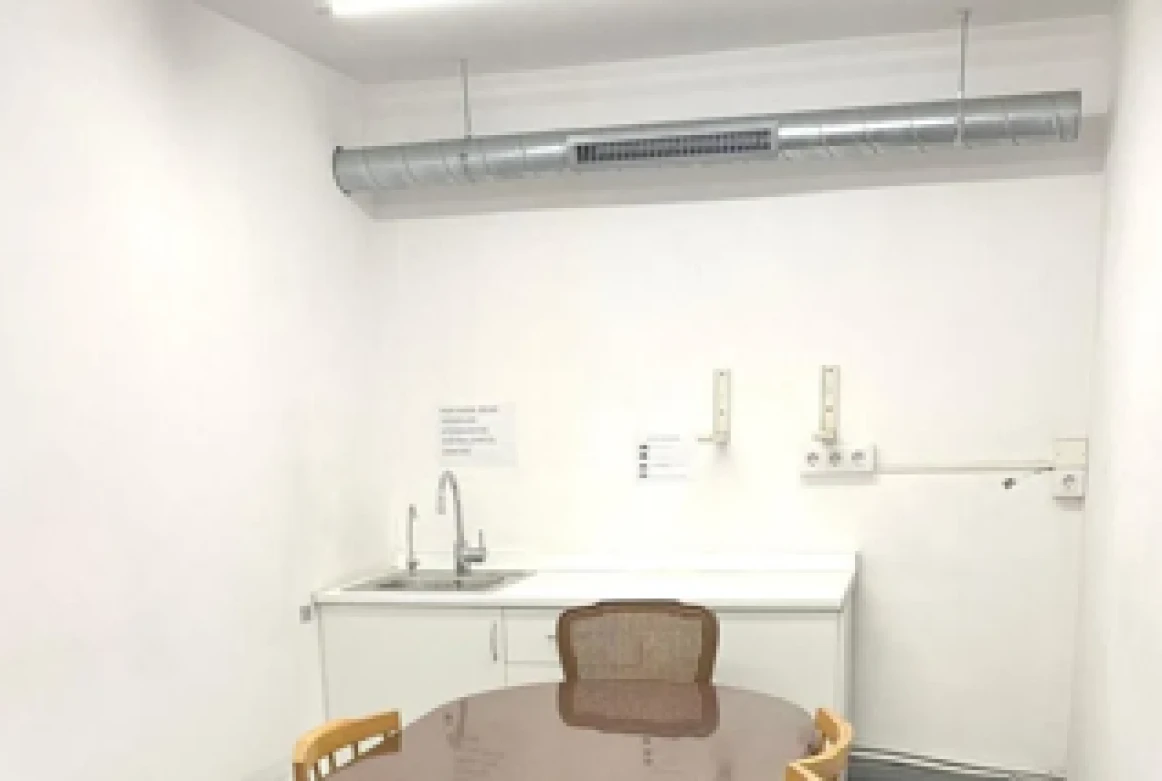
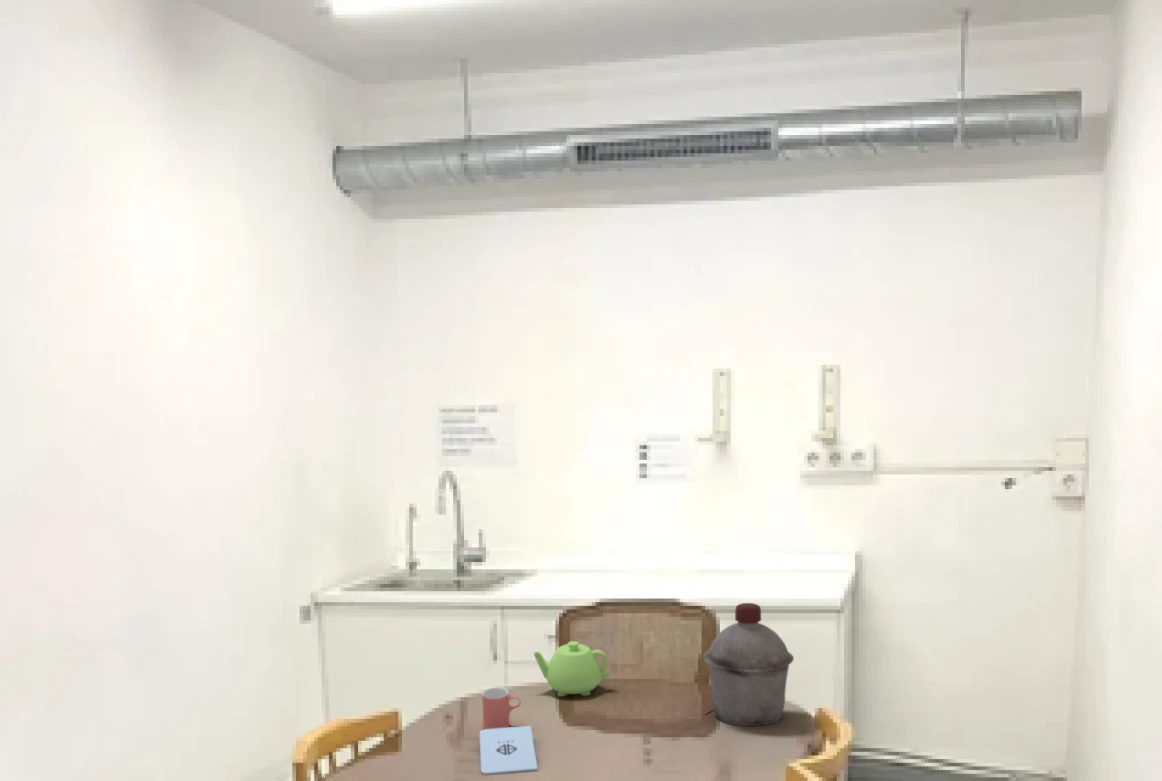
+ notepad [479,725,539,776]
+ cup [481,686,522,730]
+ teapot [533,640,611,697]
+ canister [702,602,795,727]
